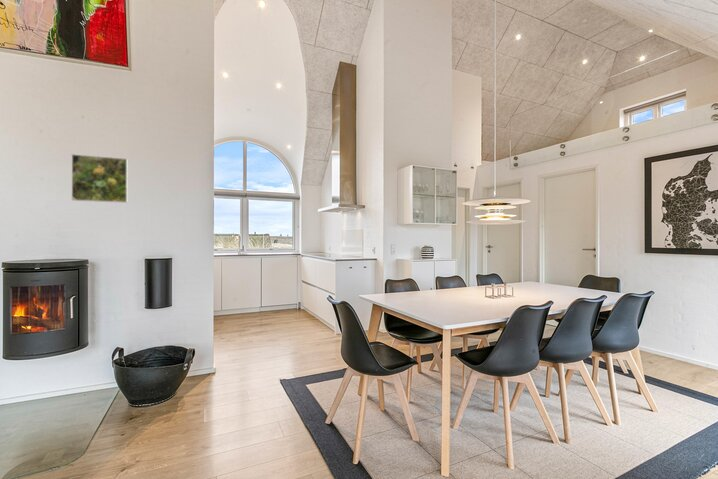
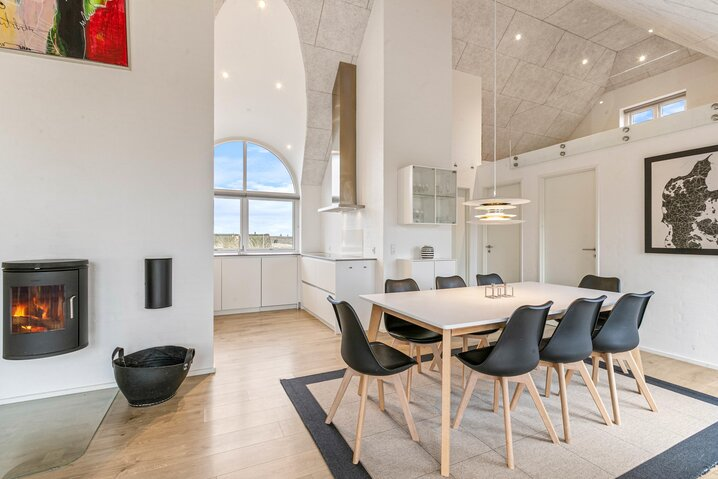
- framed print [71,153,129,204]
